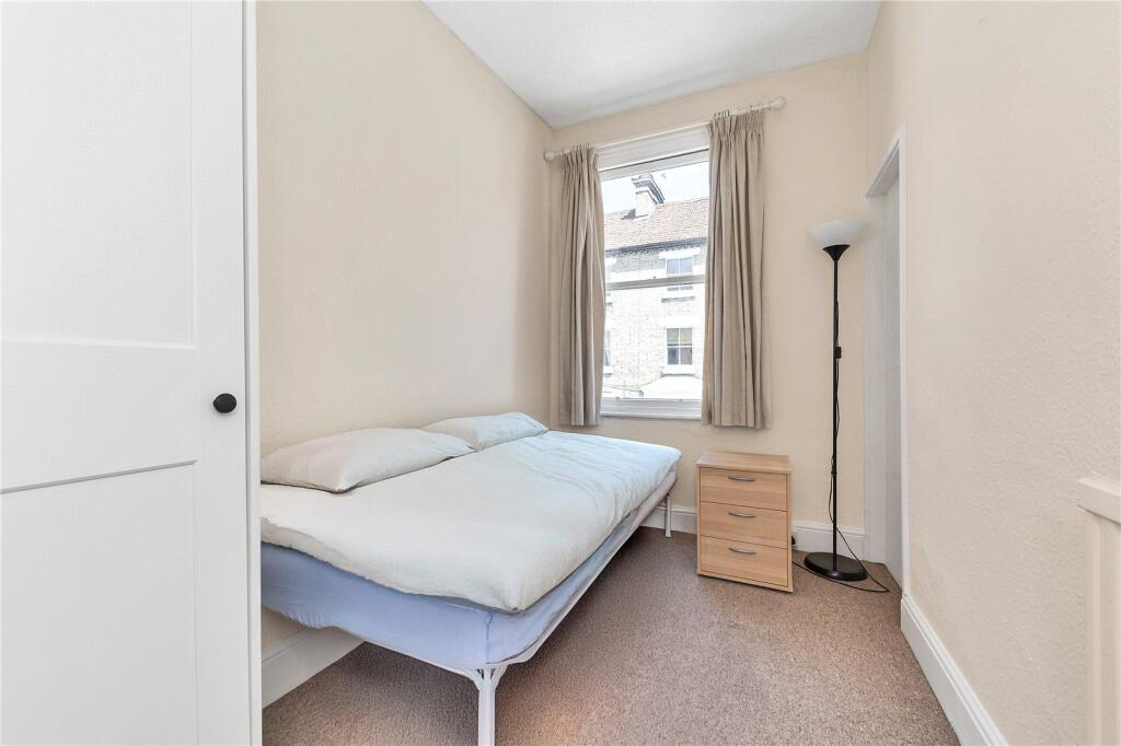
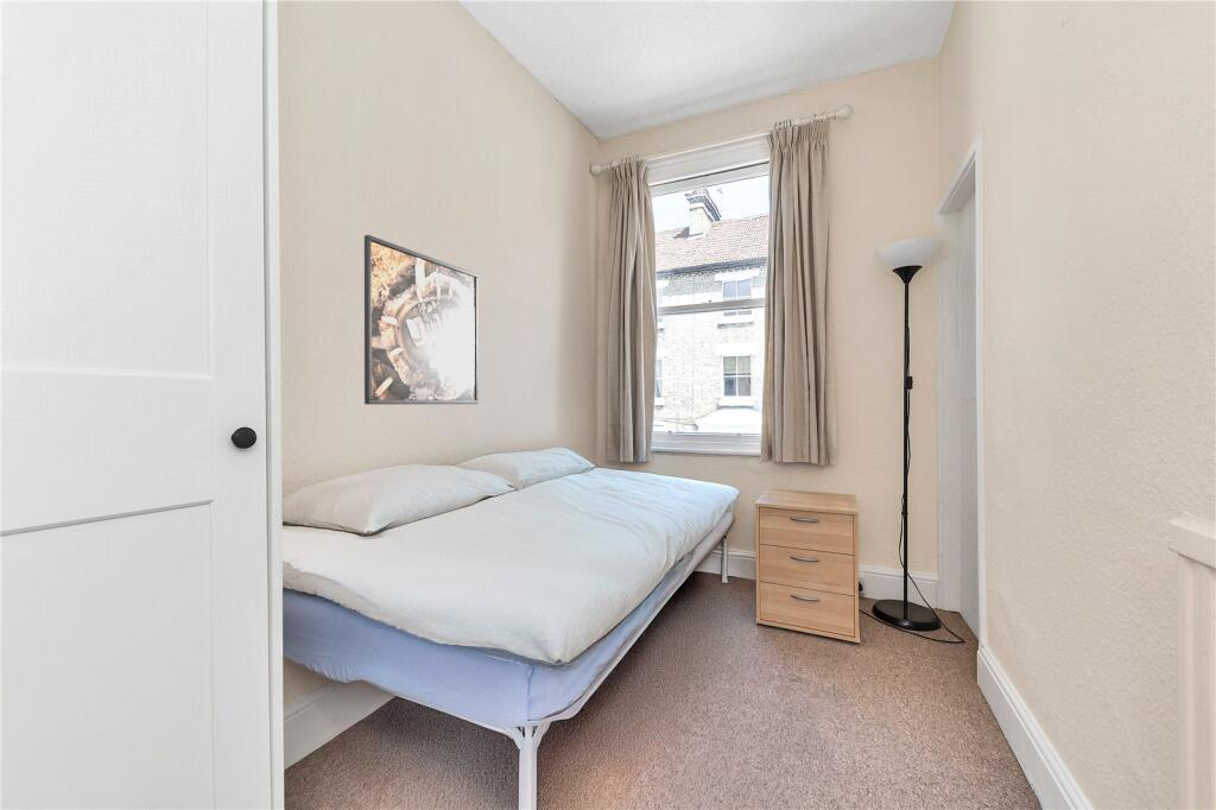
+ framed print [363,234,480,406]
